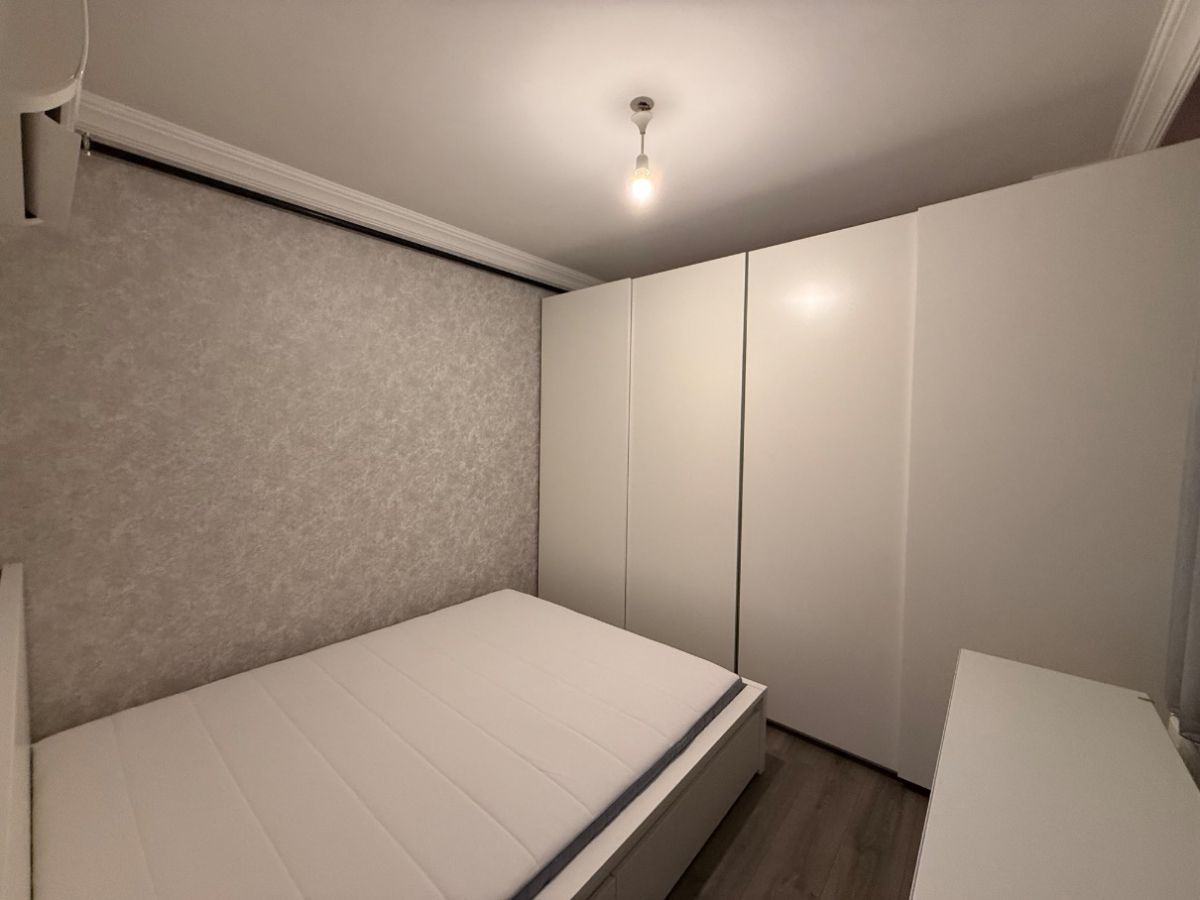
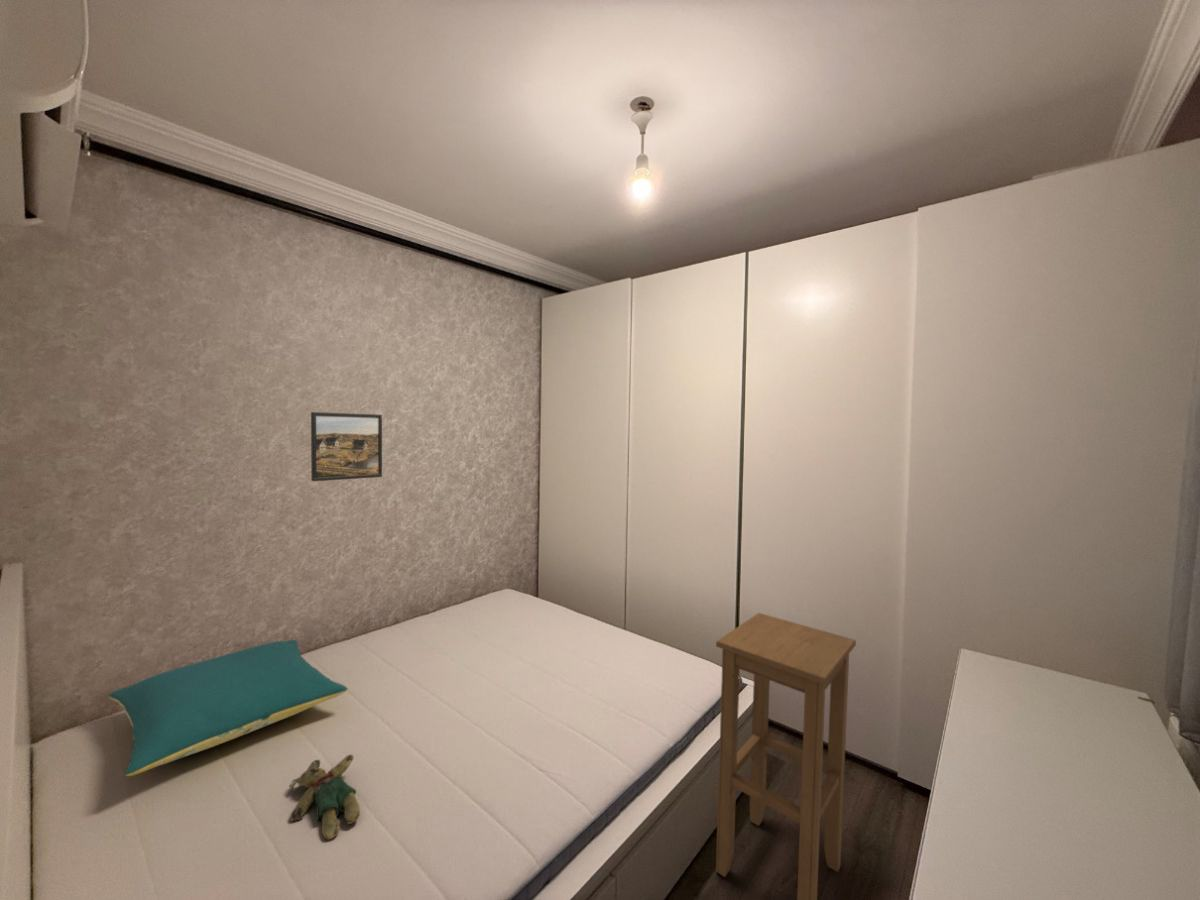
+ teddy bear [288,753,361,840]
+ pillow [108,639,349,777]
+ stool [715,612,857,900]
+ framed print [310,411,383,482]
